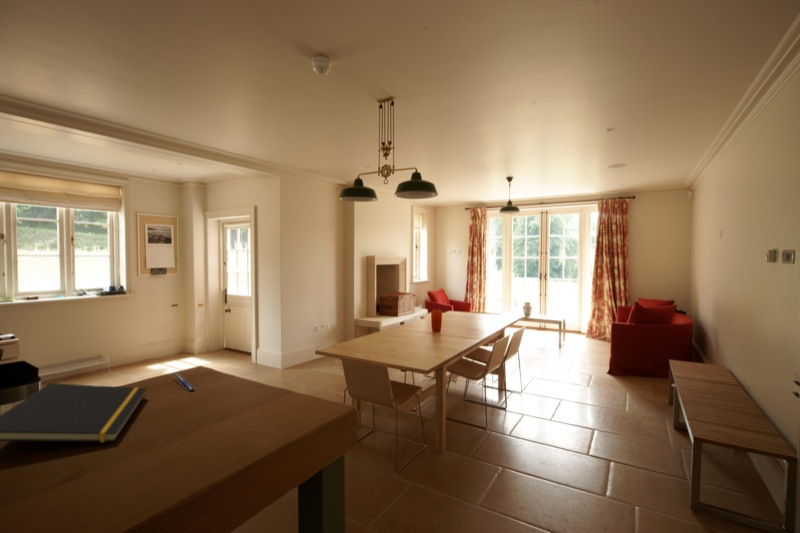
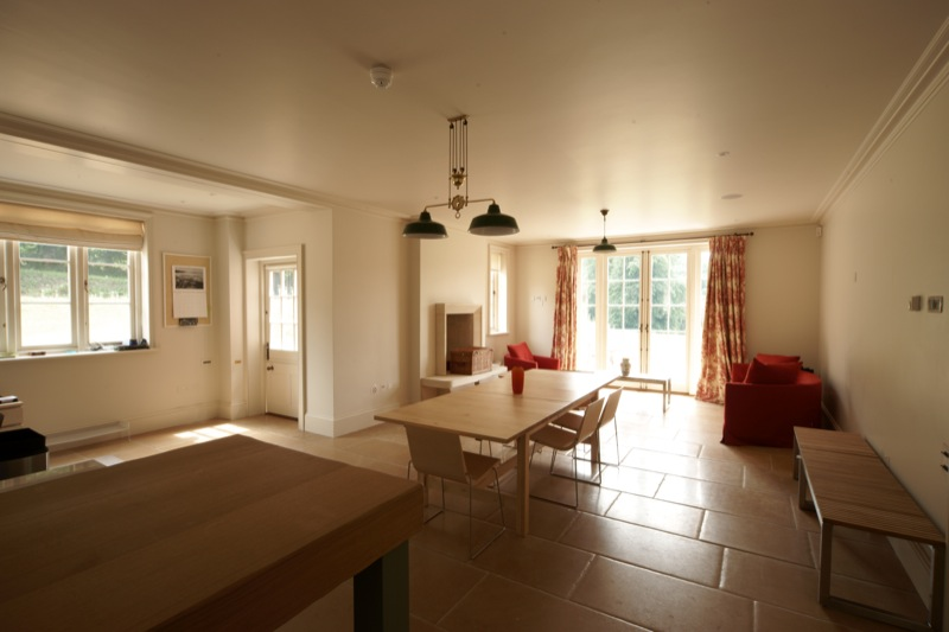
- pen [174,372,197,392]
- notepad [0,382,148,443]
